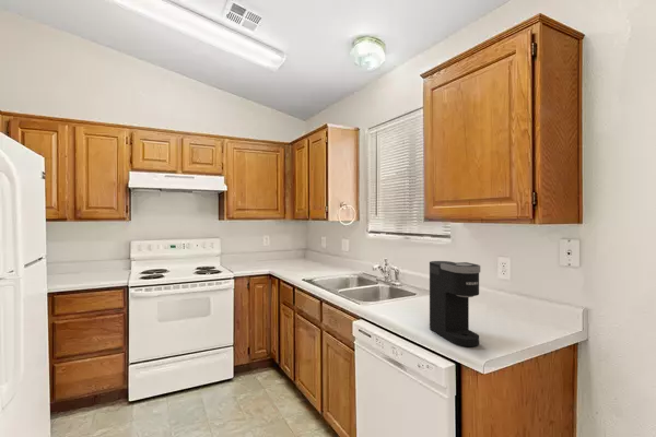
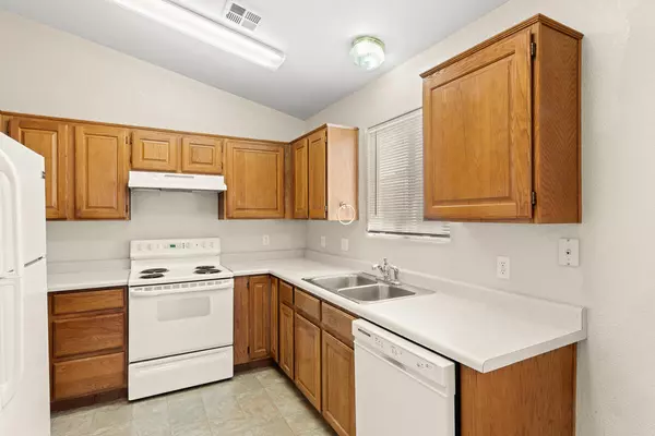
- coffee maker [429,260,481,347]
